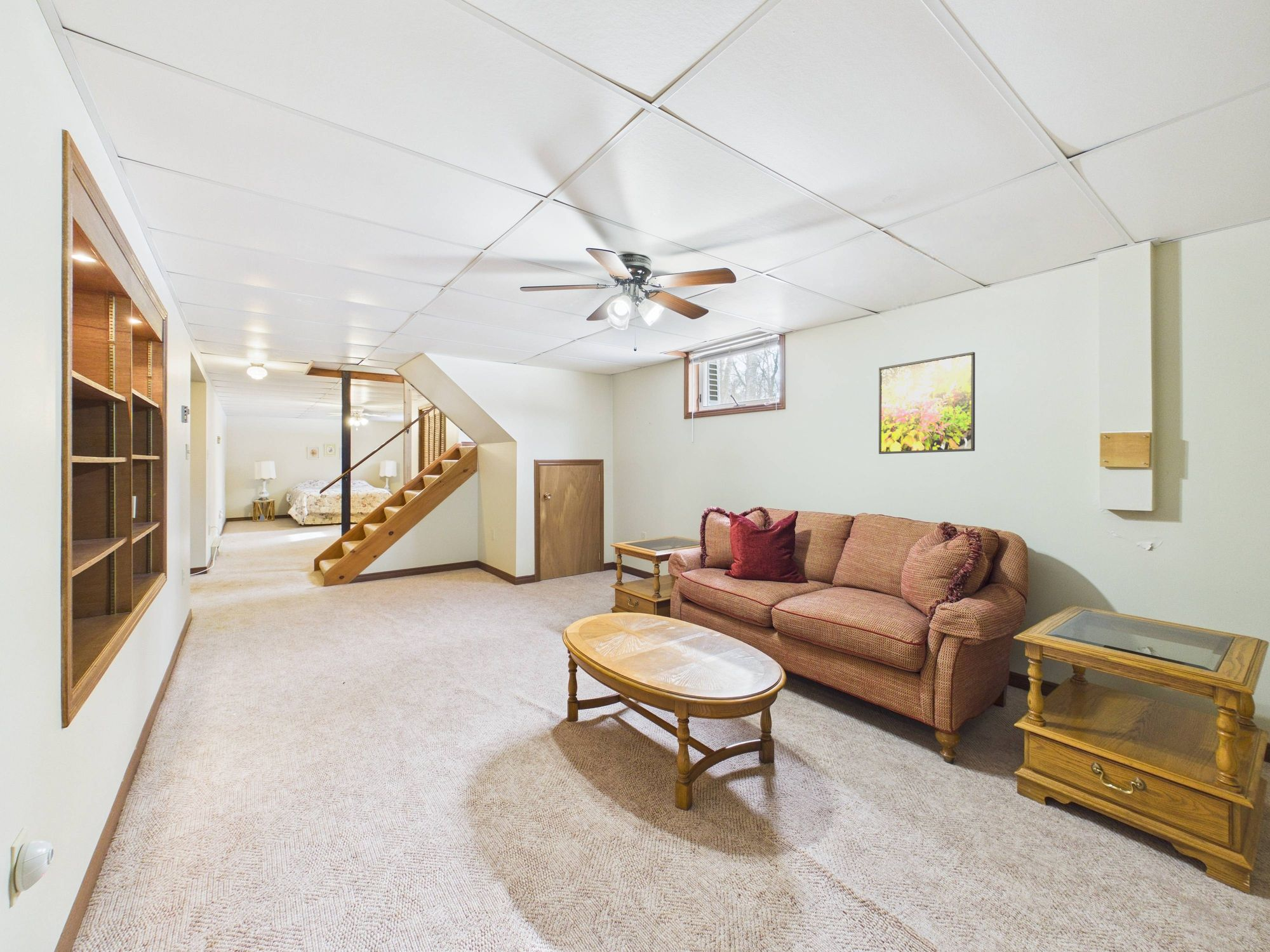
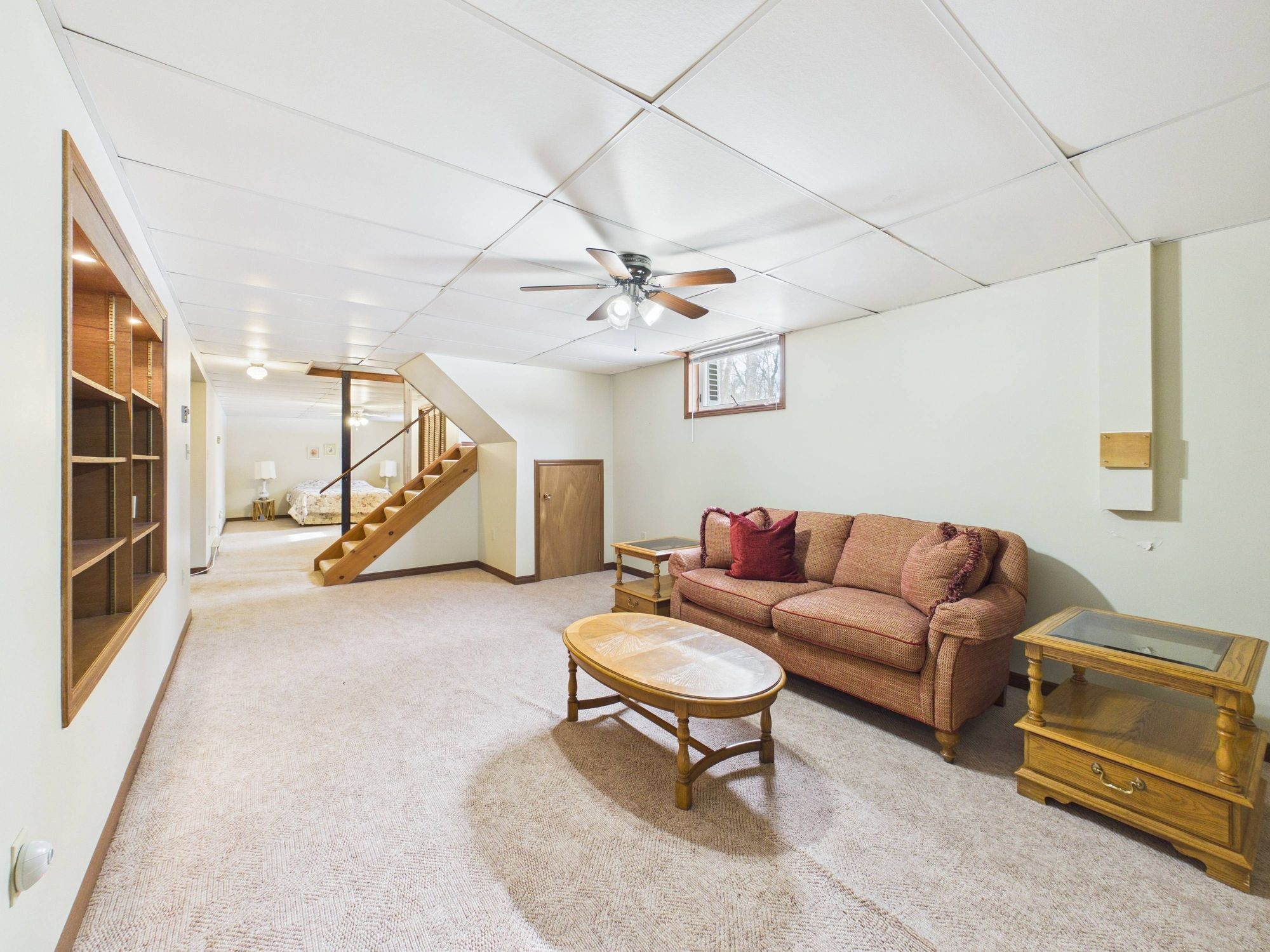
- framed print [878,352,975,454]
